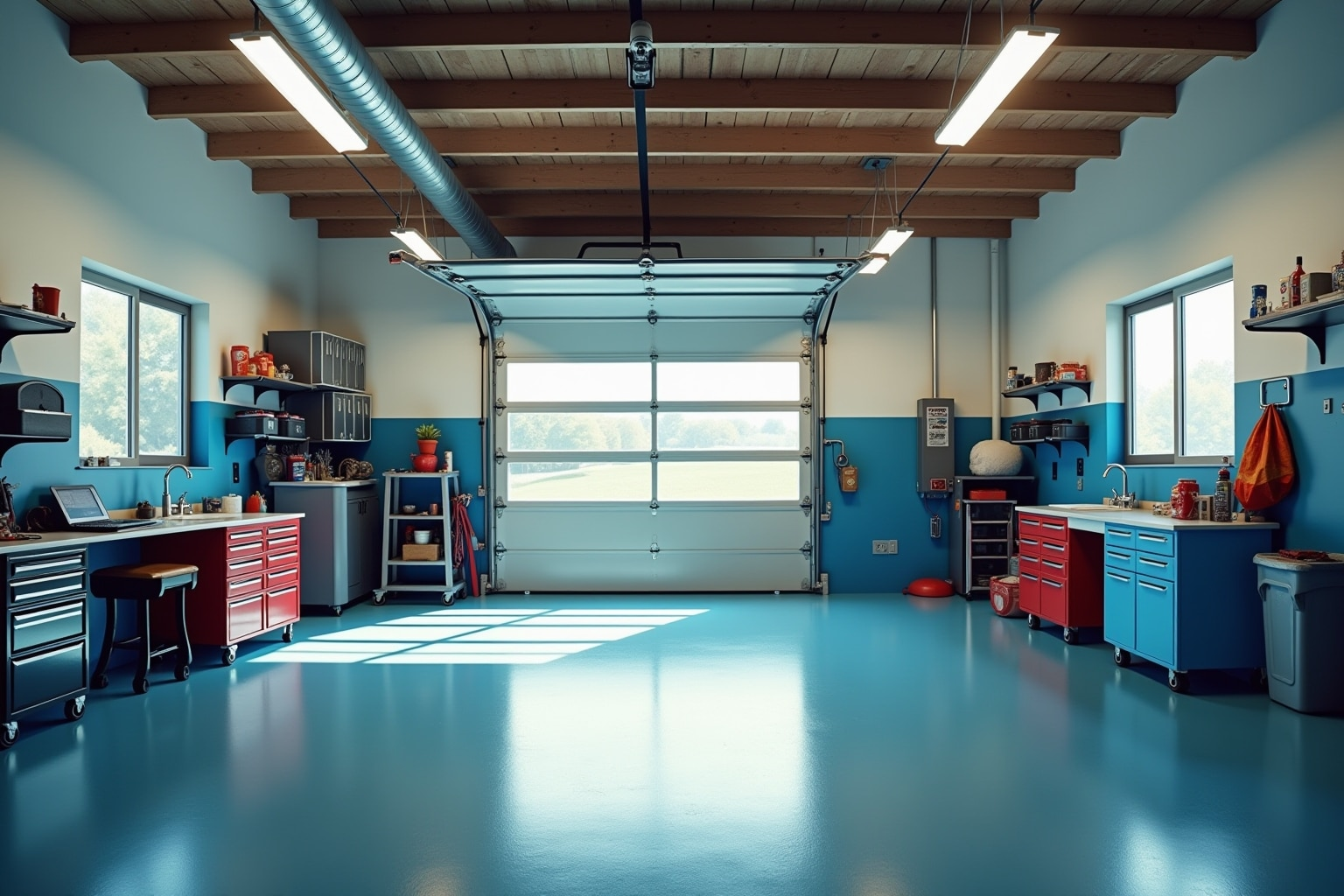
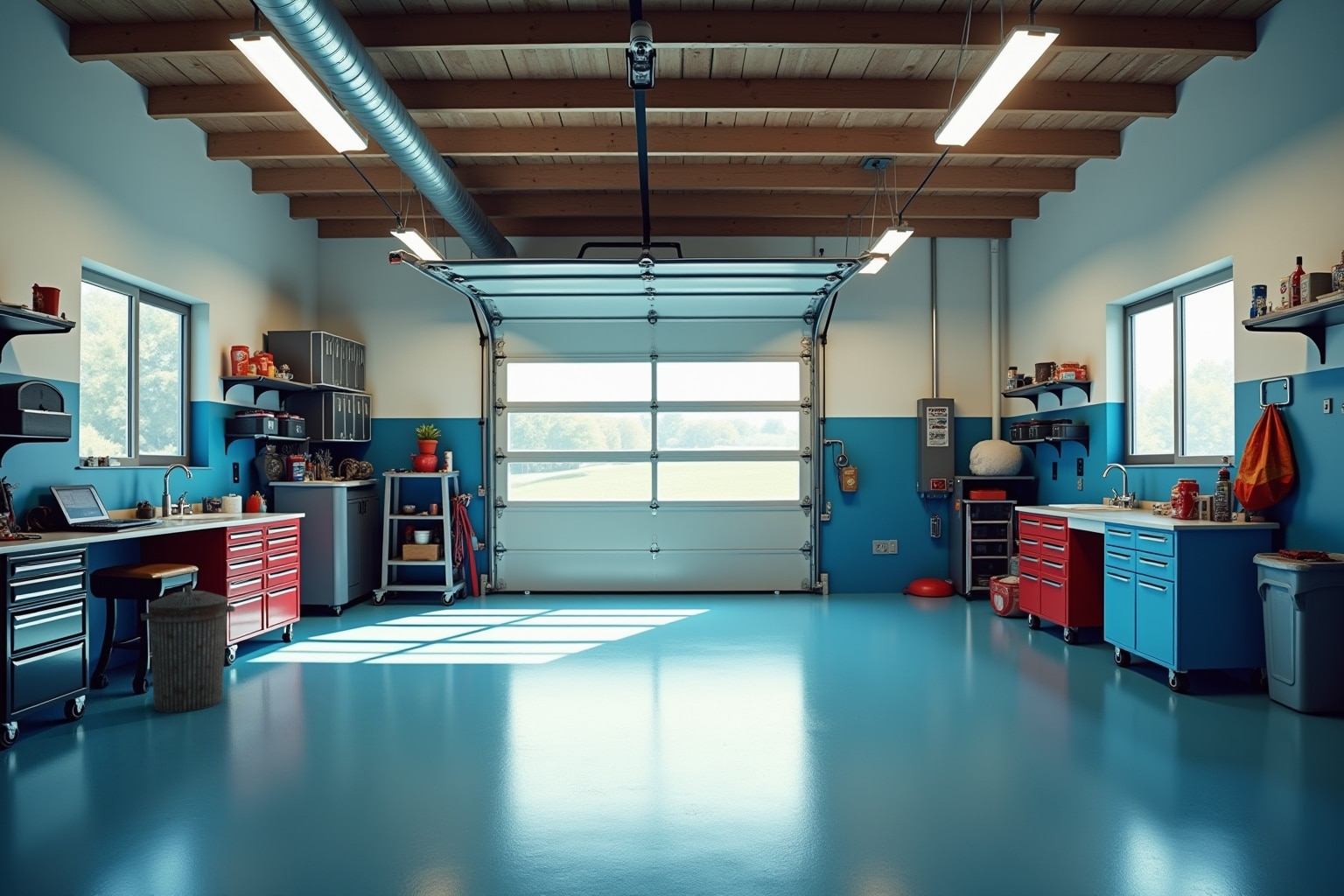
+ trash can [140,584,235,714]
